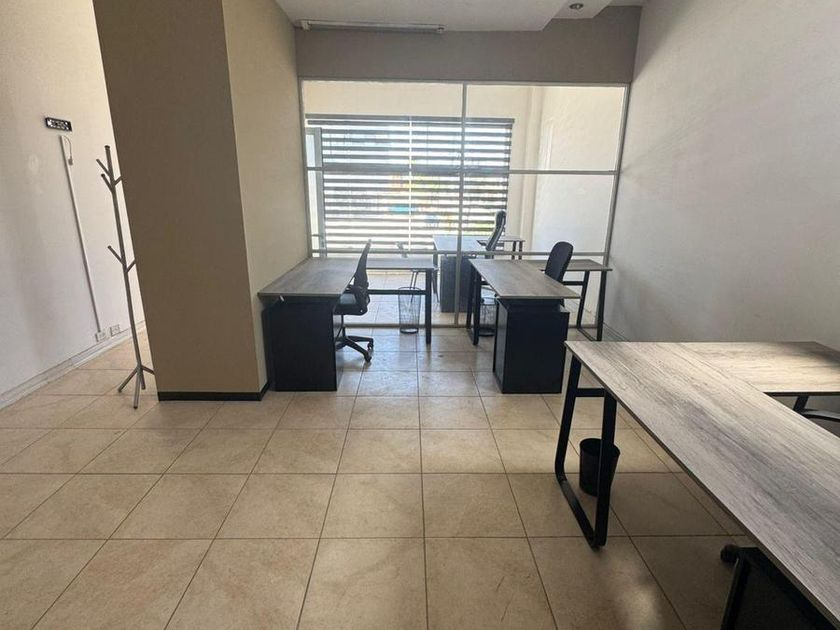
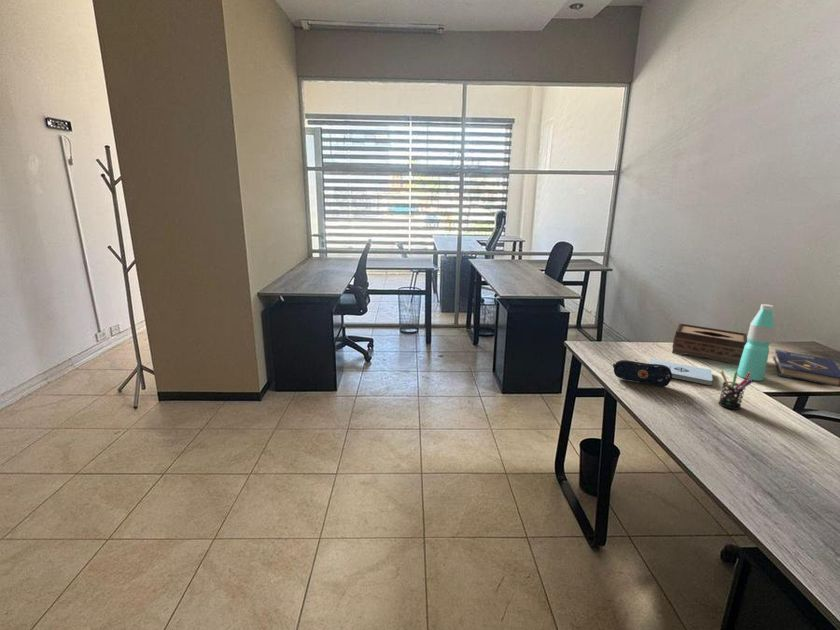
+ pencil case [612,359,672,387]
+ book [772,348,840,388]
+ notepad [648,358,714,386]
+ pen holder [717,370,754,411]
+ water bottle [736,303,776,382]
+ tissue box [671,323,748,366]
